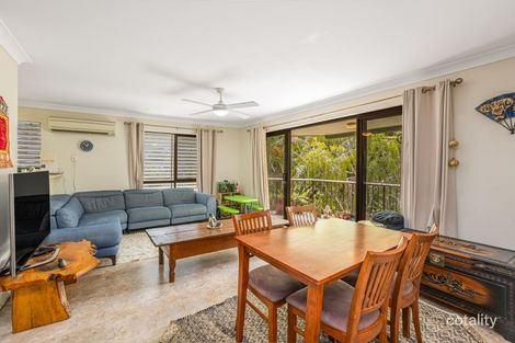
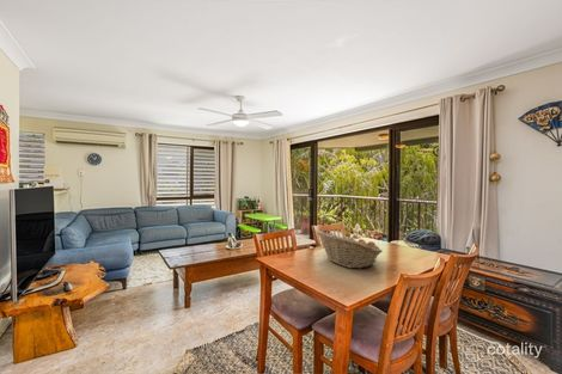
+ fruit basket [316,229,384,269]
